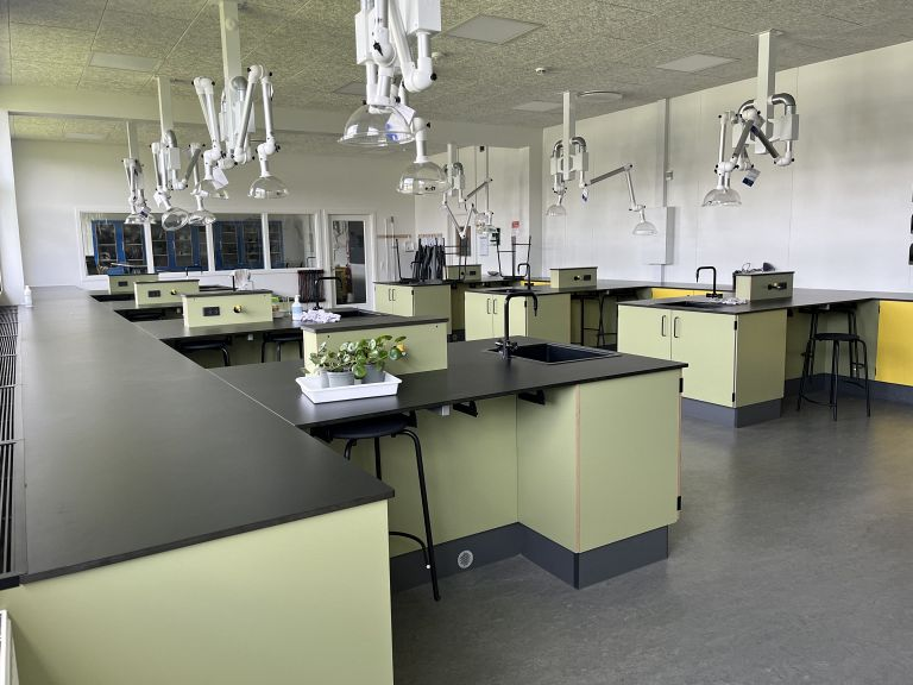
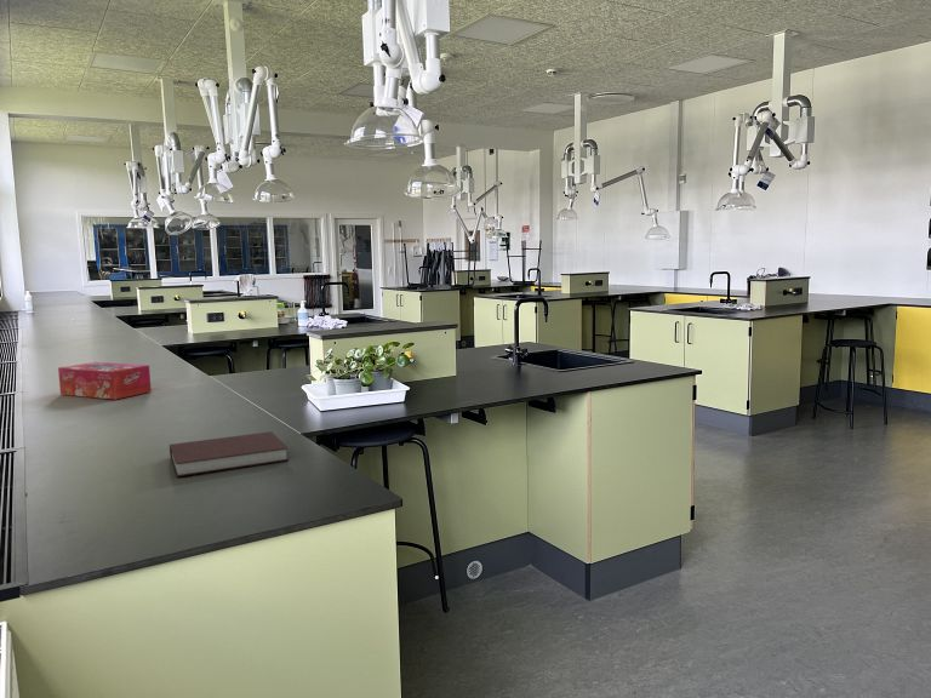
+ notebook [169,430,290,477]
+ tissue box [57,361,153,401]
